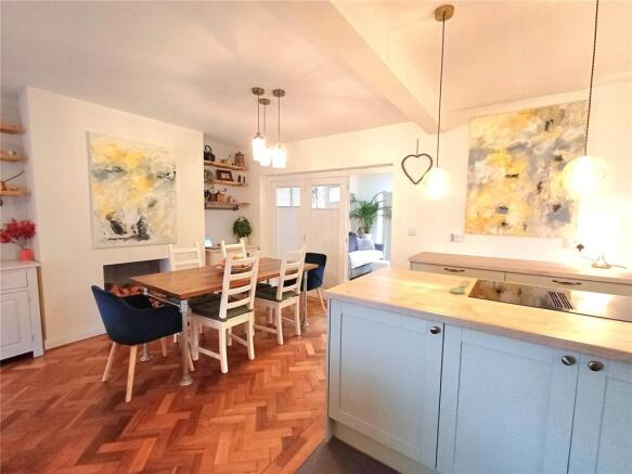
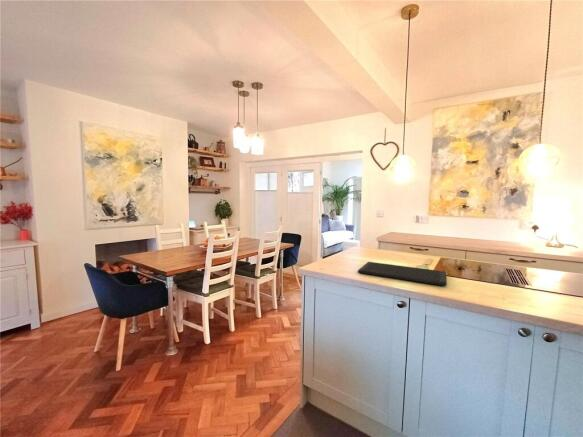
+ cutting board [357,261,448,287]
